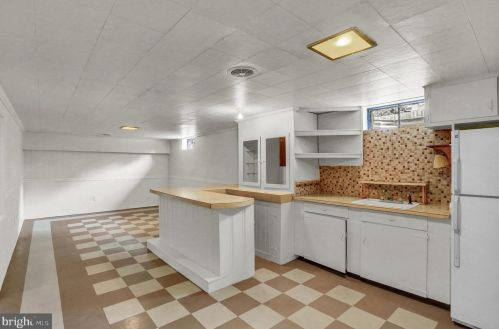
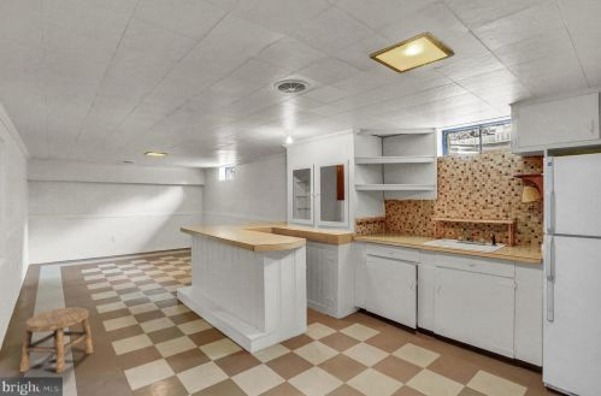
+ stool [18,307,94,374]
